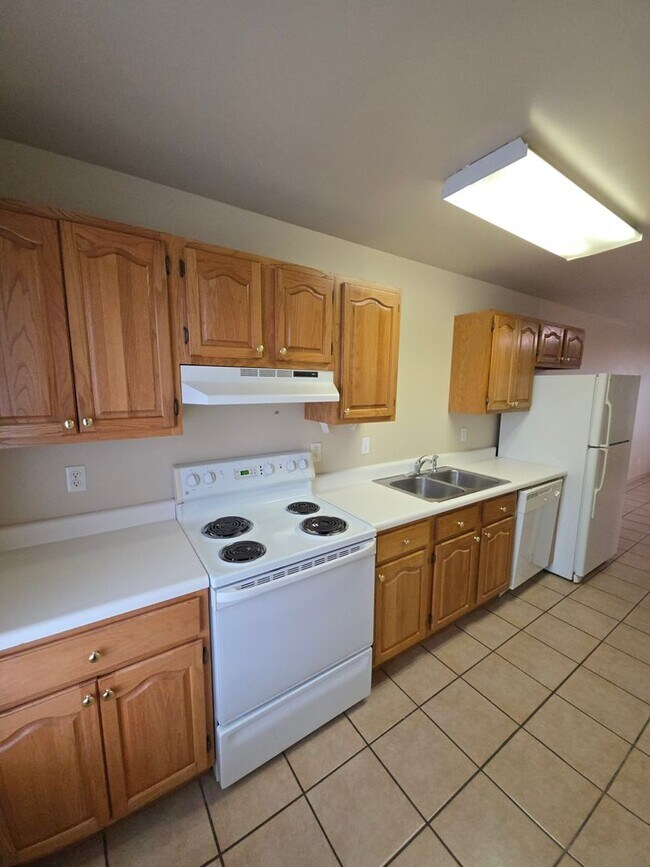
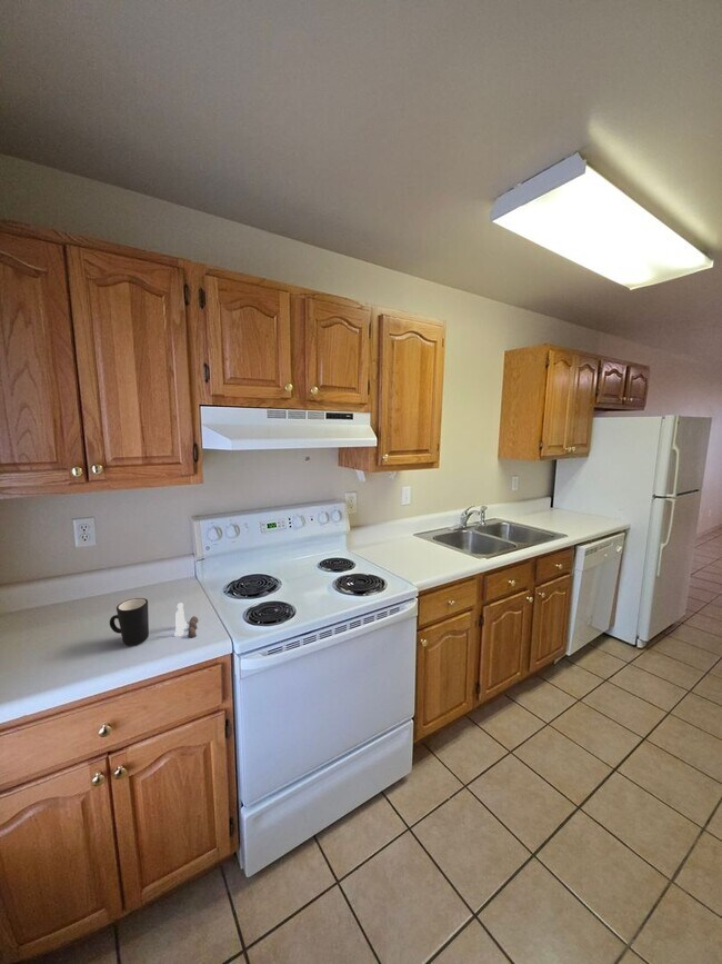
+ mug [109,597,150,646]
+ salt and pepper shaker set [173,603,199,638]
